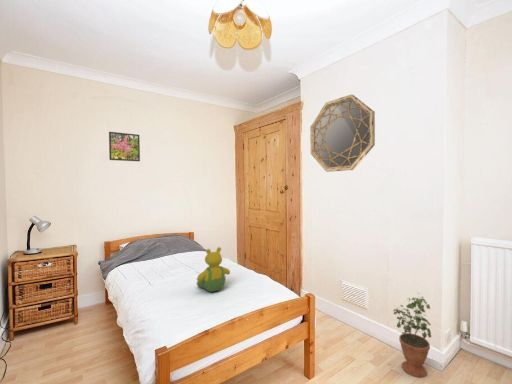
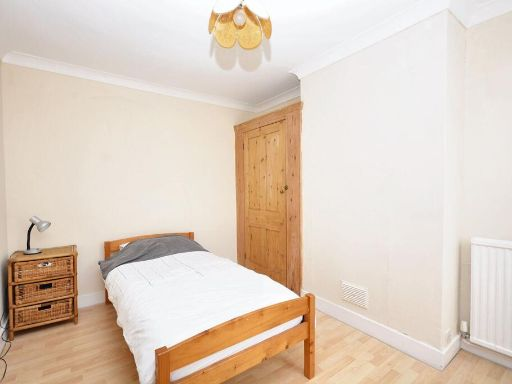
- teddy bear [196,246,231,293]
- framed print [108,131,141,162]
- home mirror [309,93,376,173]
- potted plant [392,292,432,379]
